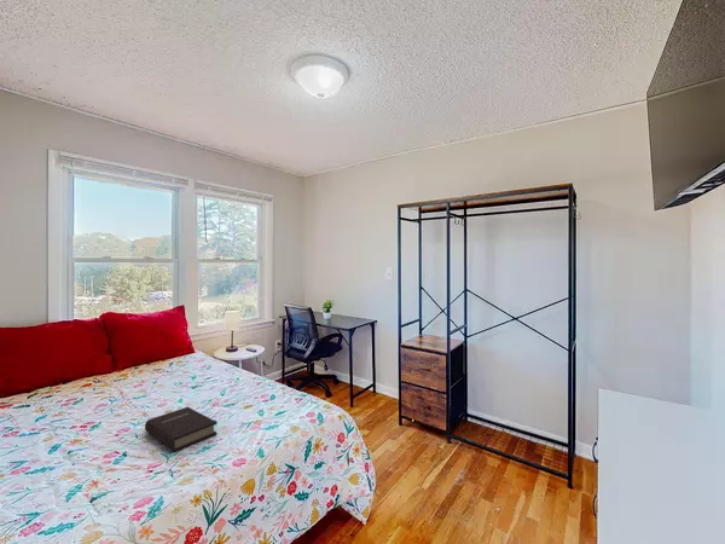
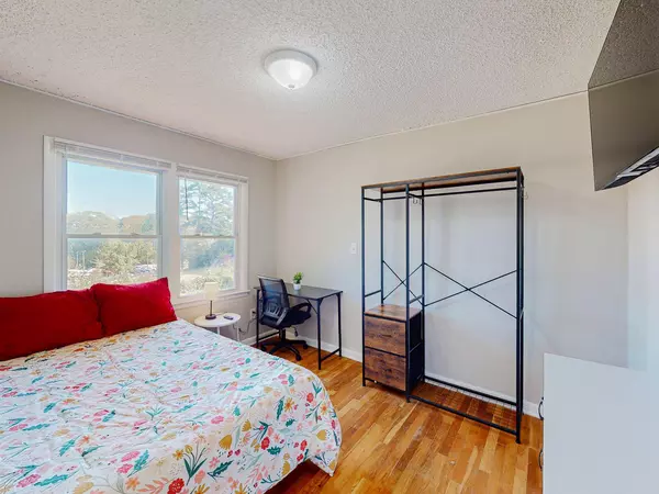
- book [144,406,218,452]
